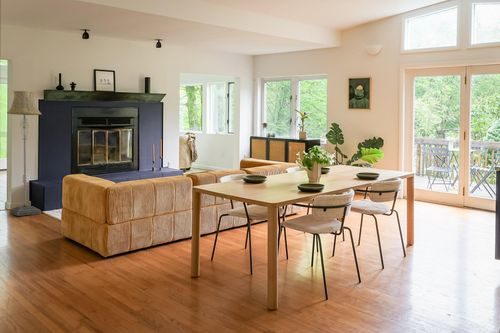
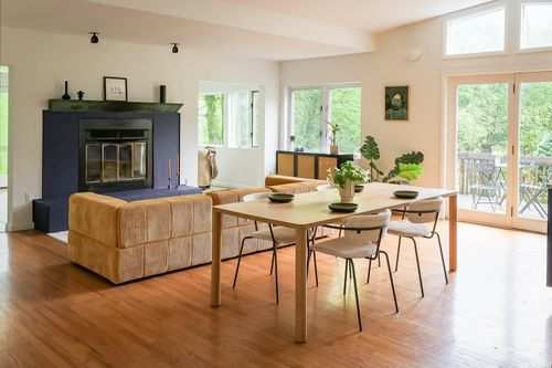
- floor lamp [6,90,42,217]
